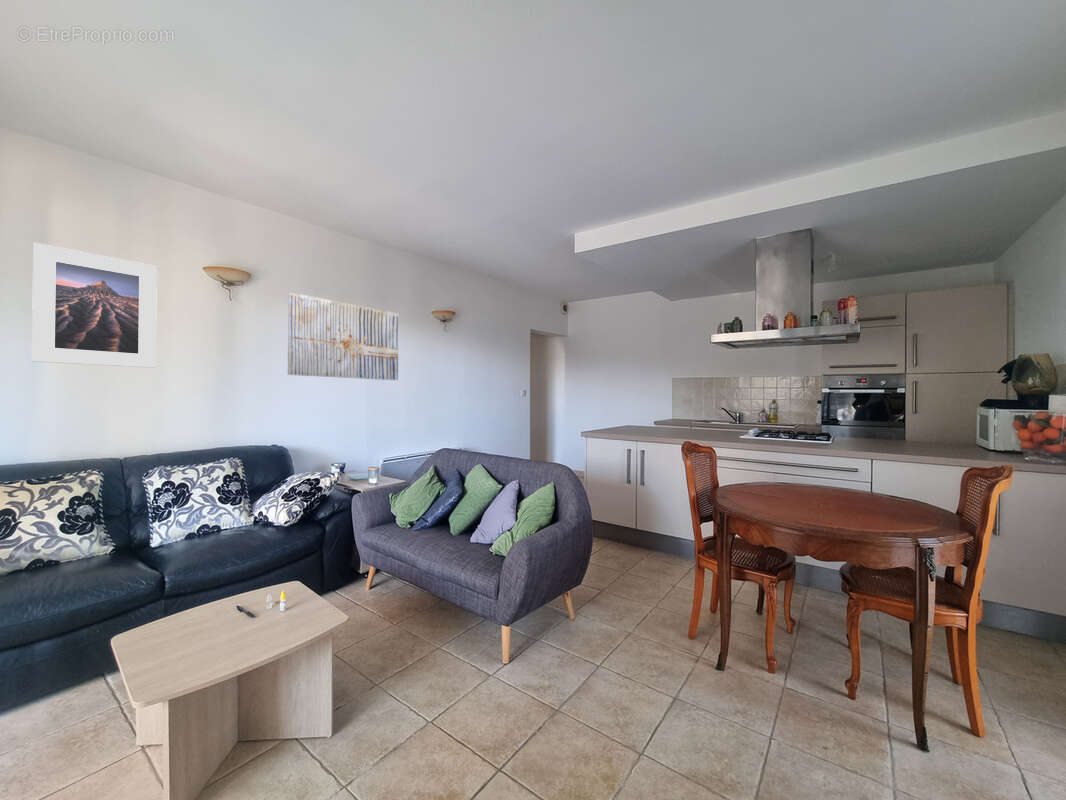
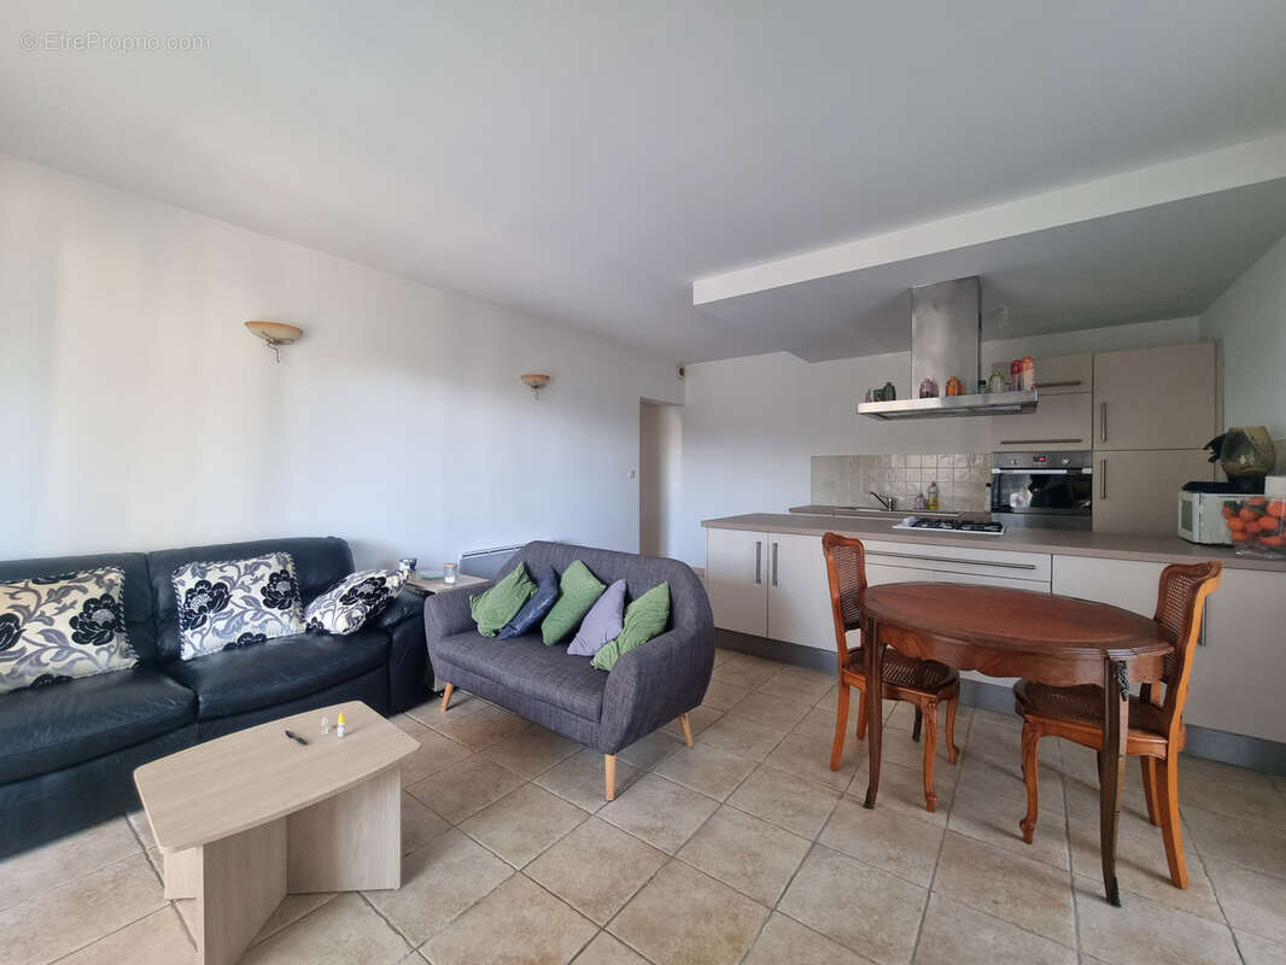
- wall art [287,291,399,381]
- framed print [31,242,158,369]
